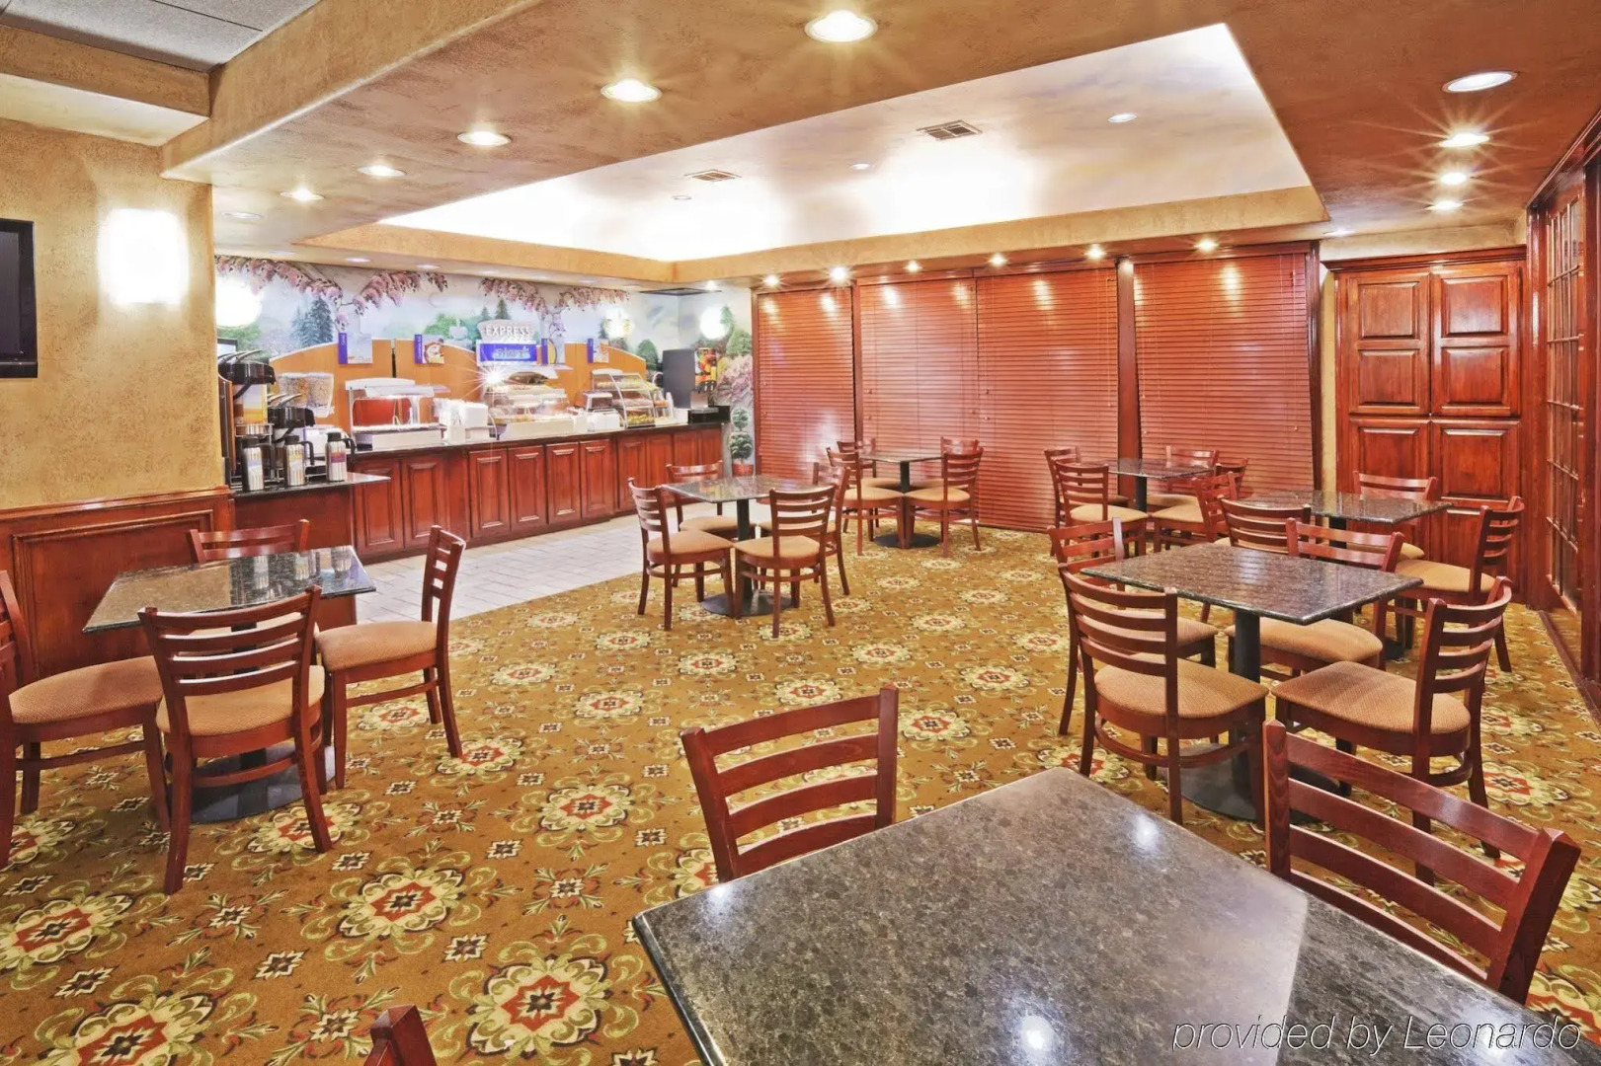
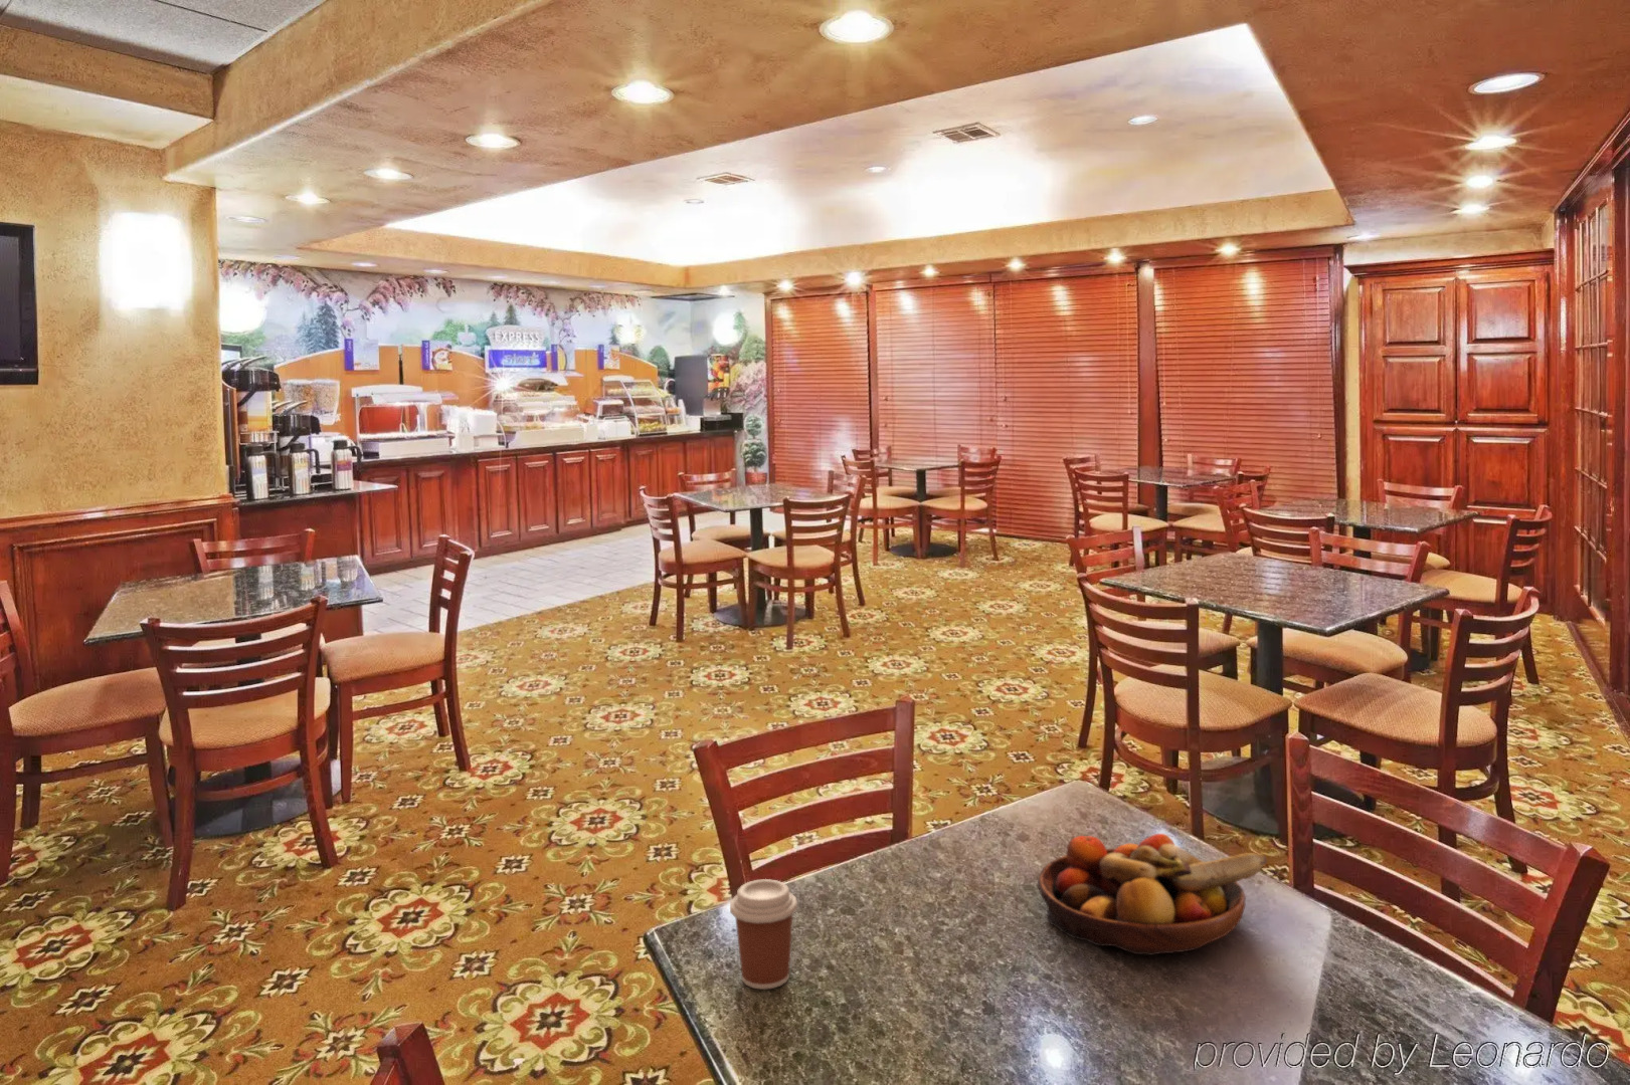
+ coffee cup [730,878,799,991]
+ fruit bowl [1036,833,1266,957]
